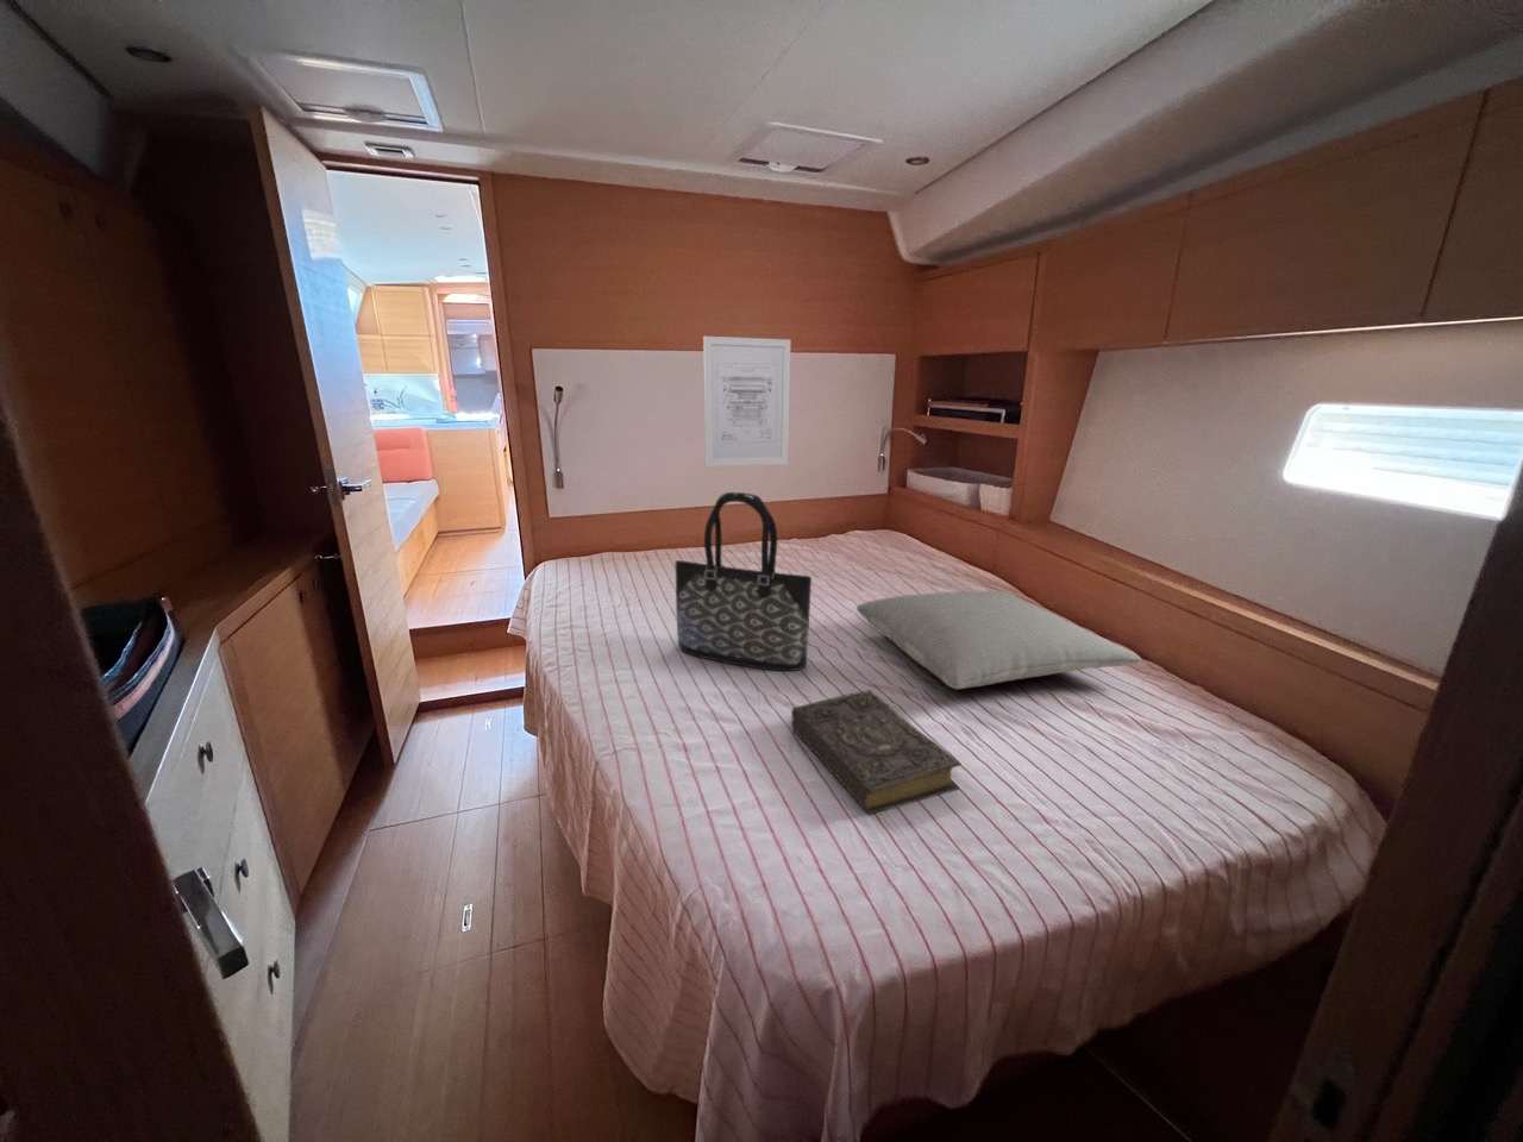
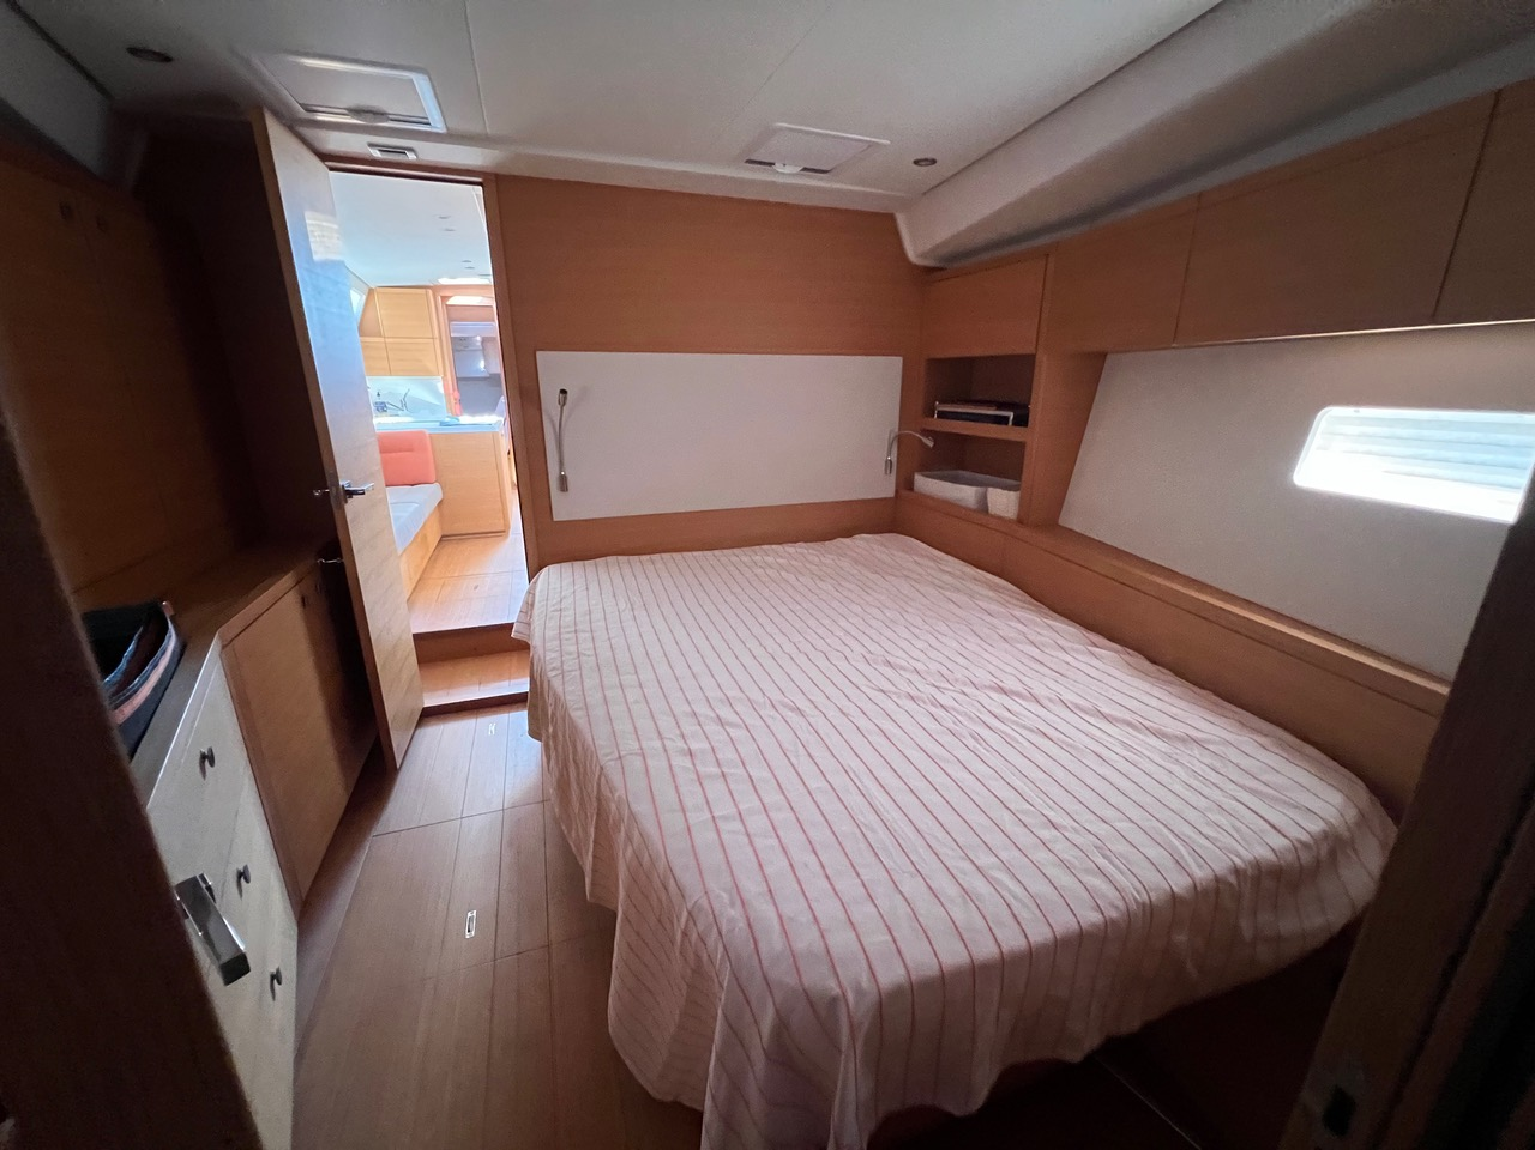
- pillow [855,590,1143,690]
- tote bag [675,492,813,672]
- wall art [702,336,791,468]
- book [790,689,962,815]
